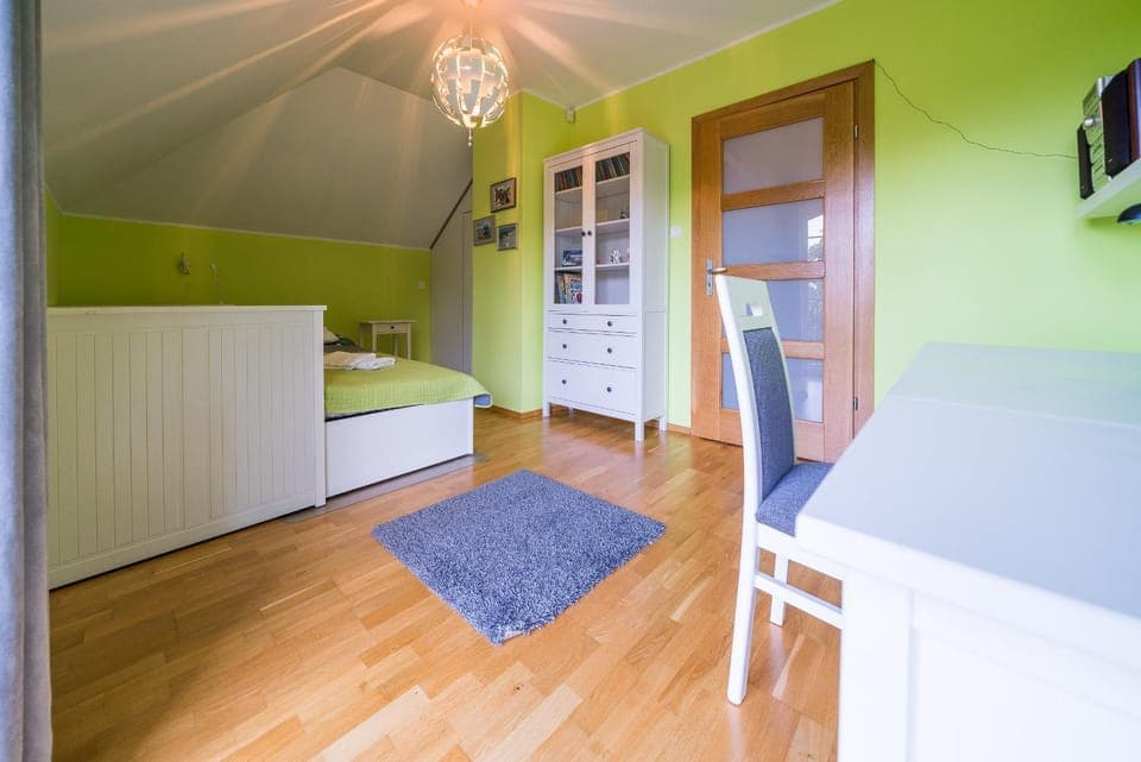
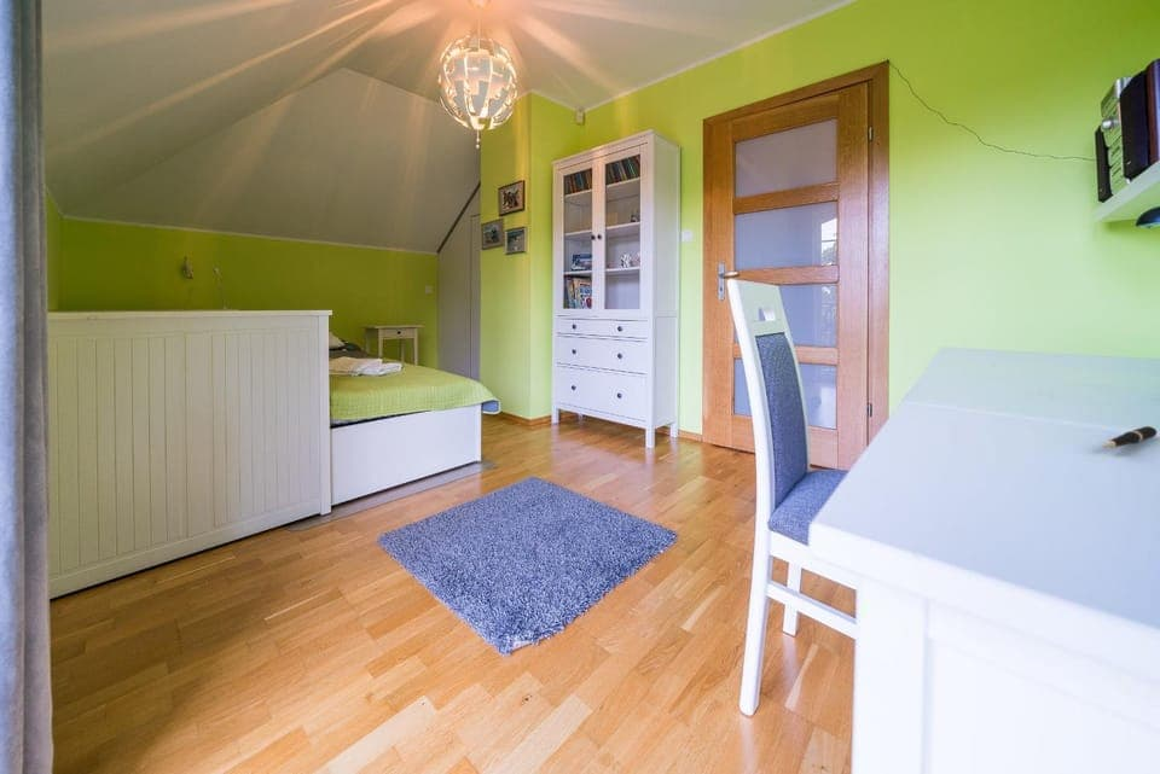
+ pen [1102,425,1159,449]
